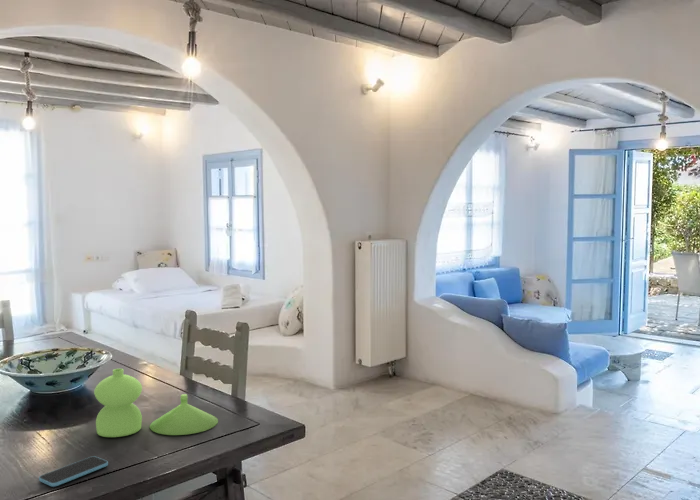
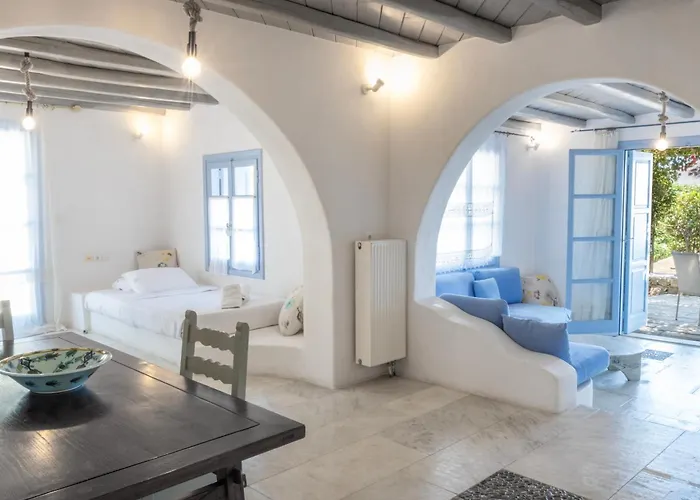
- vase [93,368,219,438]
- smartphone [38,455,109,488]
